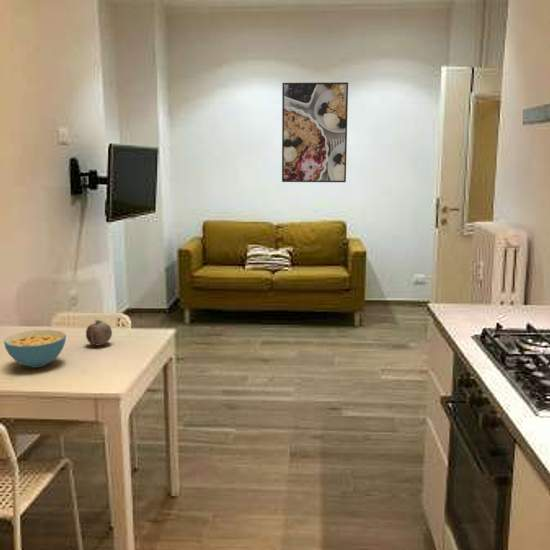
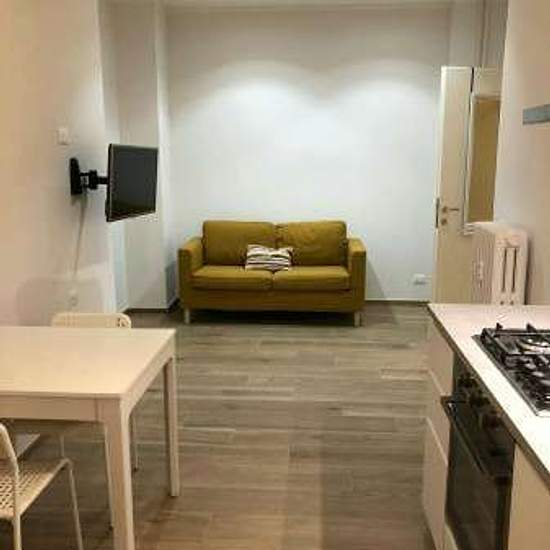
- cereal bowl [3,329,67,369]
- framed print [281,81,349,183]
- fruit [85,319,113,346]
